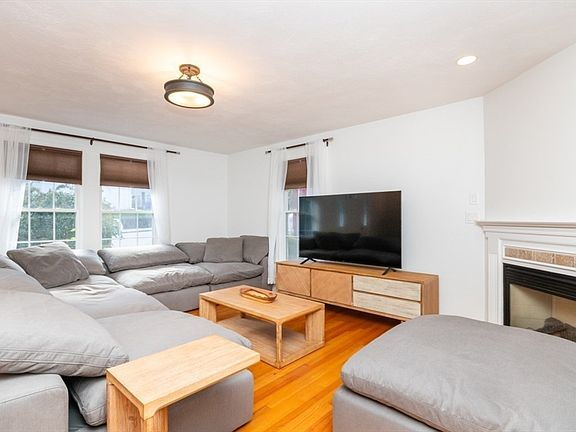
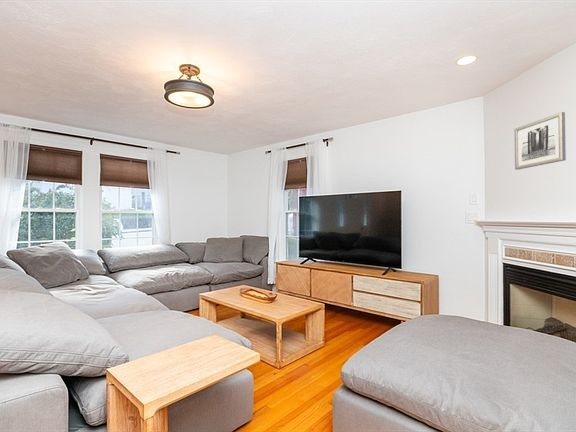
+ wall art [514,111,567,171]
